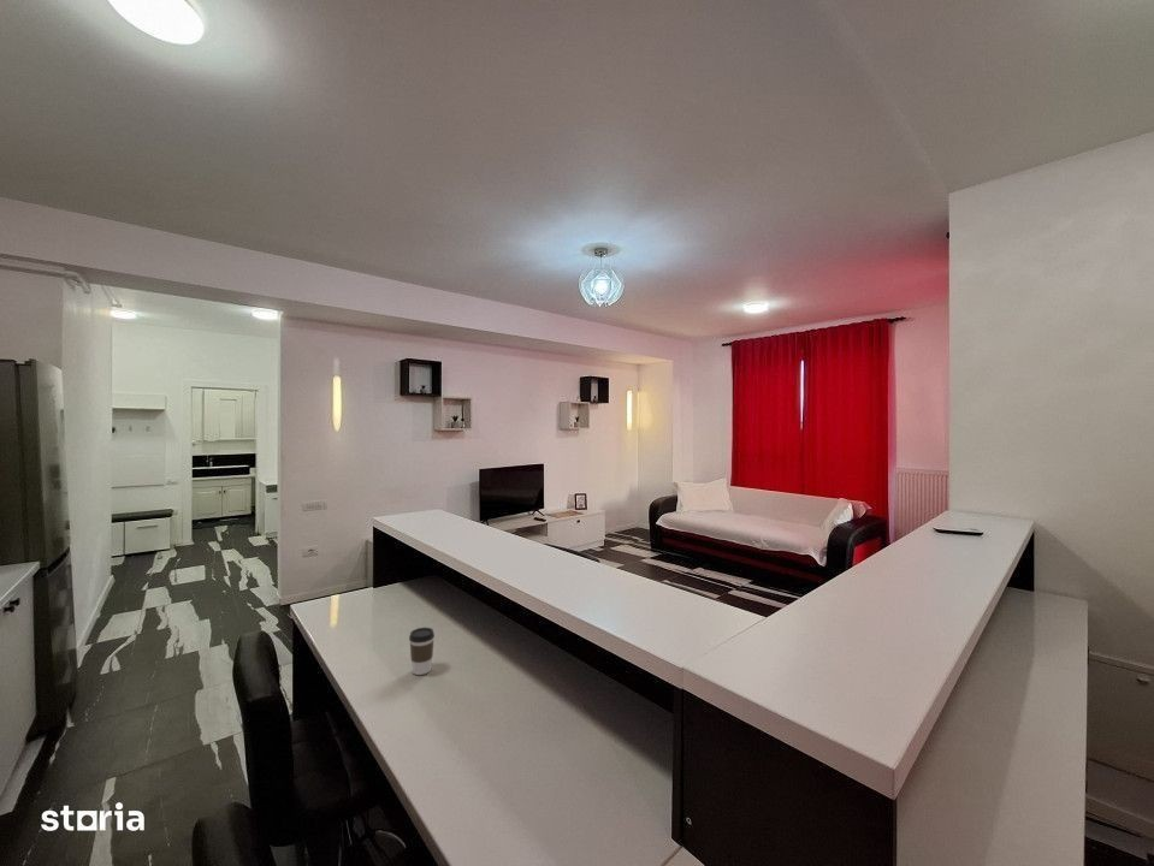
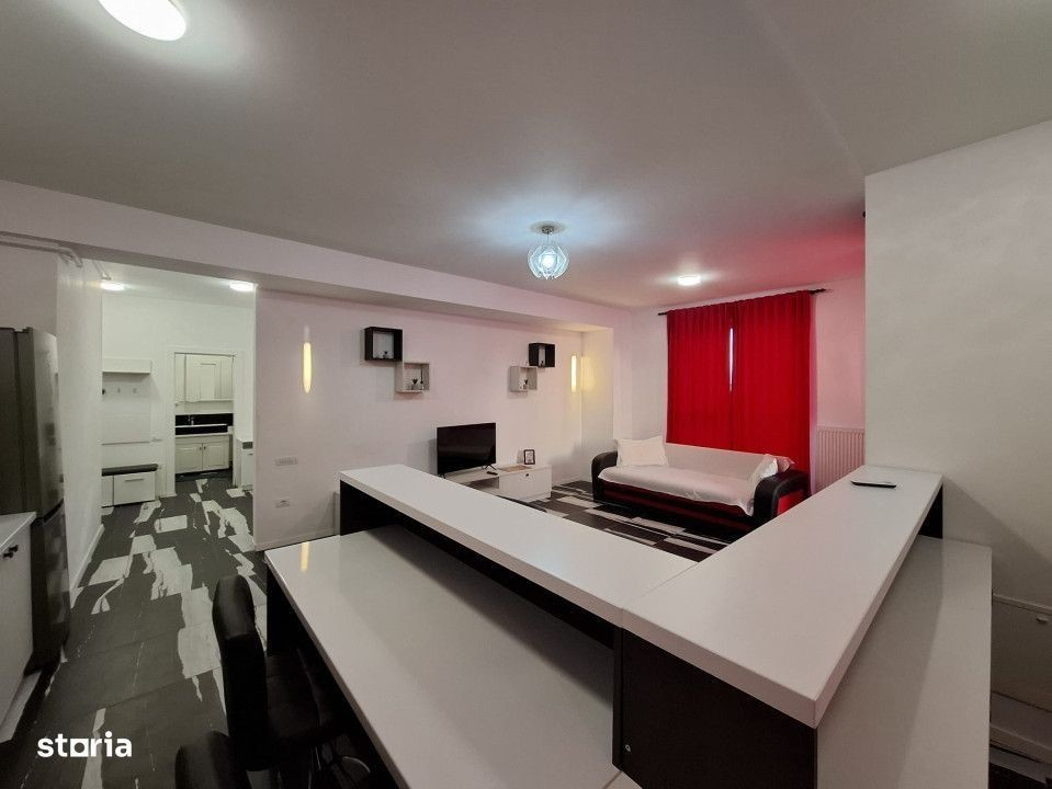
- coffee cup [408,627,436,676]
